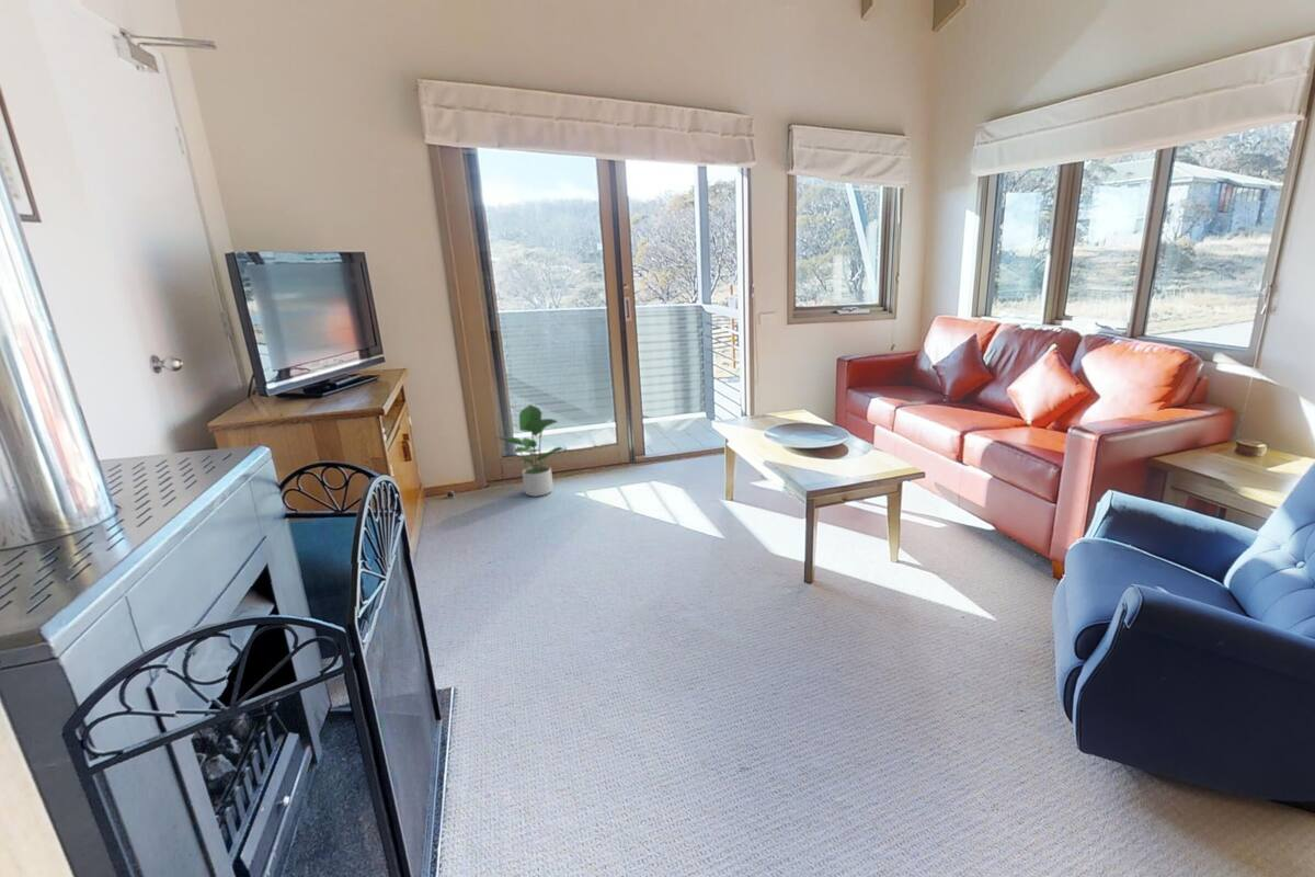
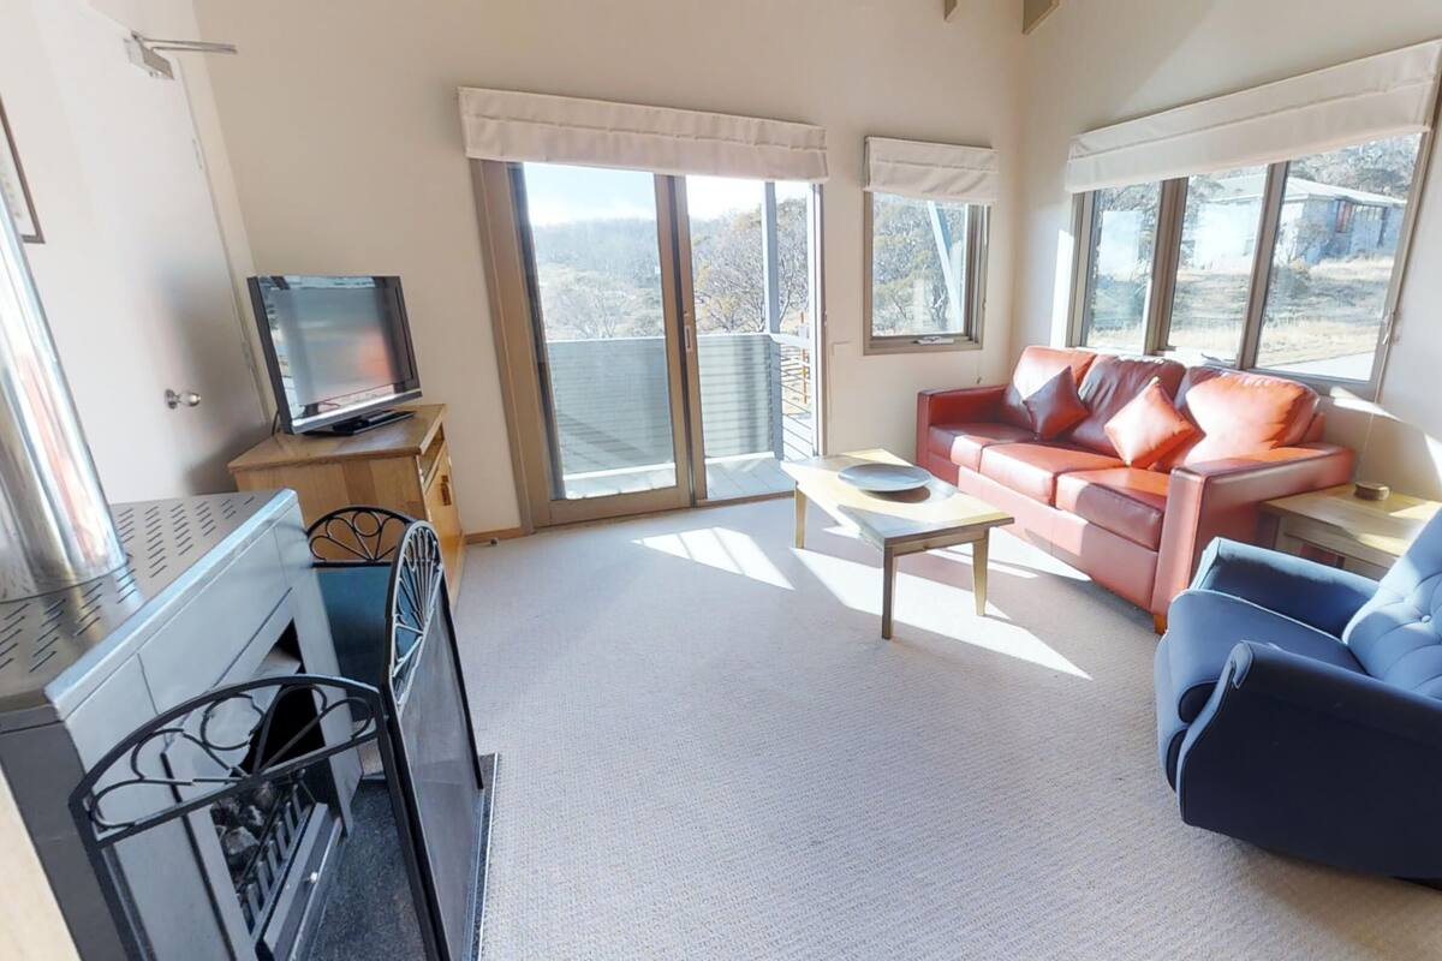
- potted plant [495,403,565,498]
